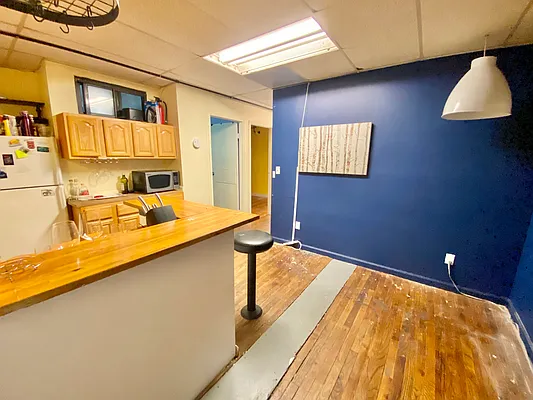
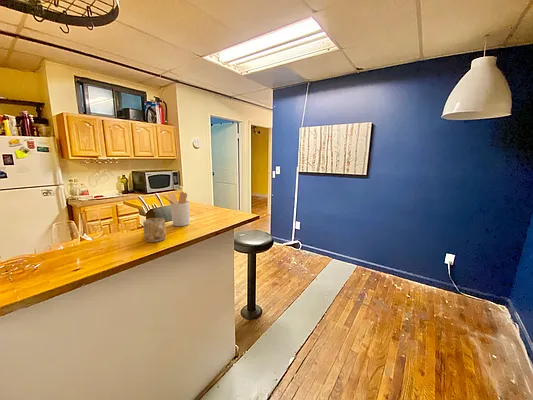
+ mug [142,217,167,243]
+ utensil holder [160,191,191,227]
